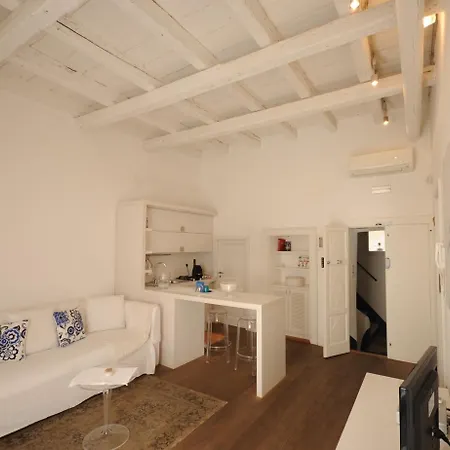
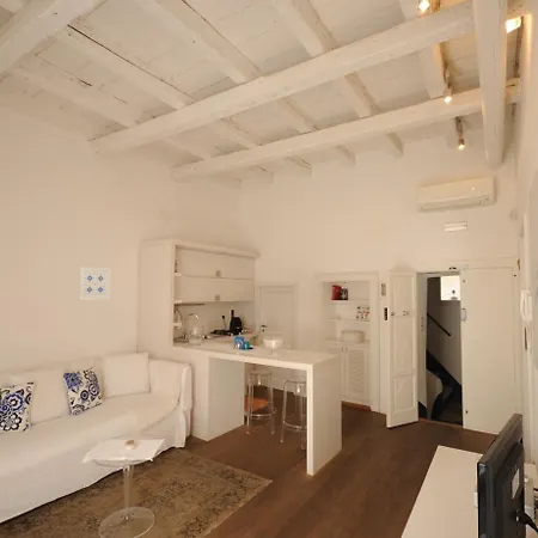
+ wall art [78,267,111,301]
